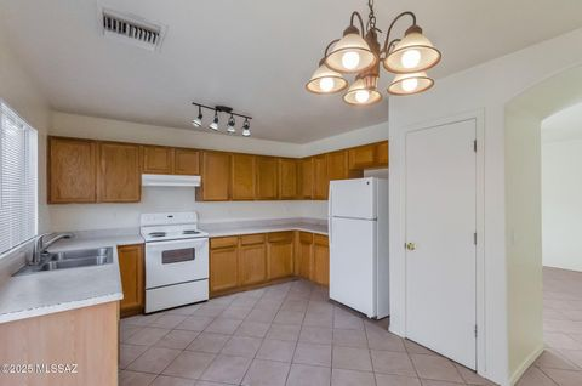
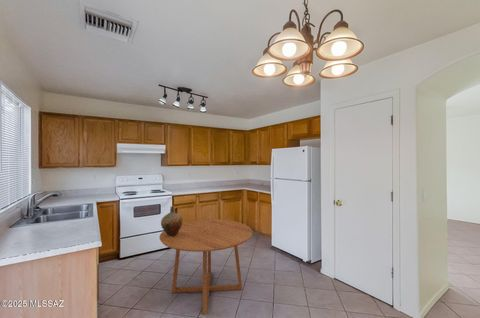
+ dining table [159,218,253,316]
+ ceramic jug [160,206,184,237]
